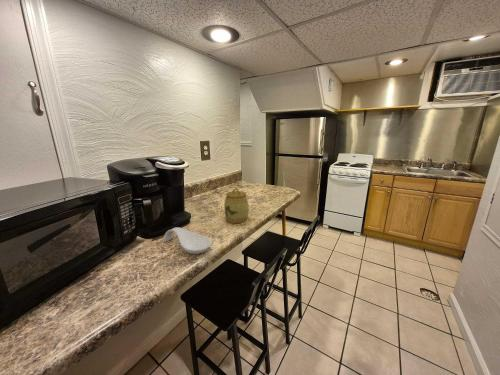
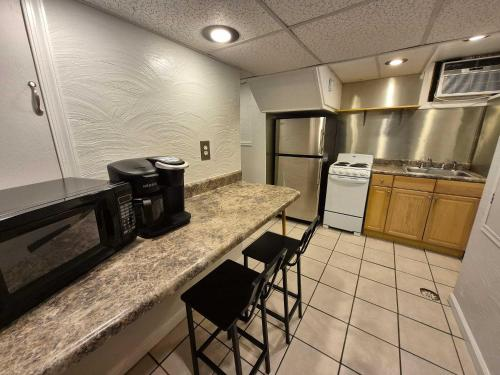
- spoon rest [163,226,212,255]
- jar [223,187,250,224]
